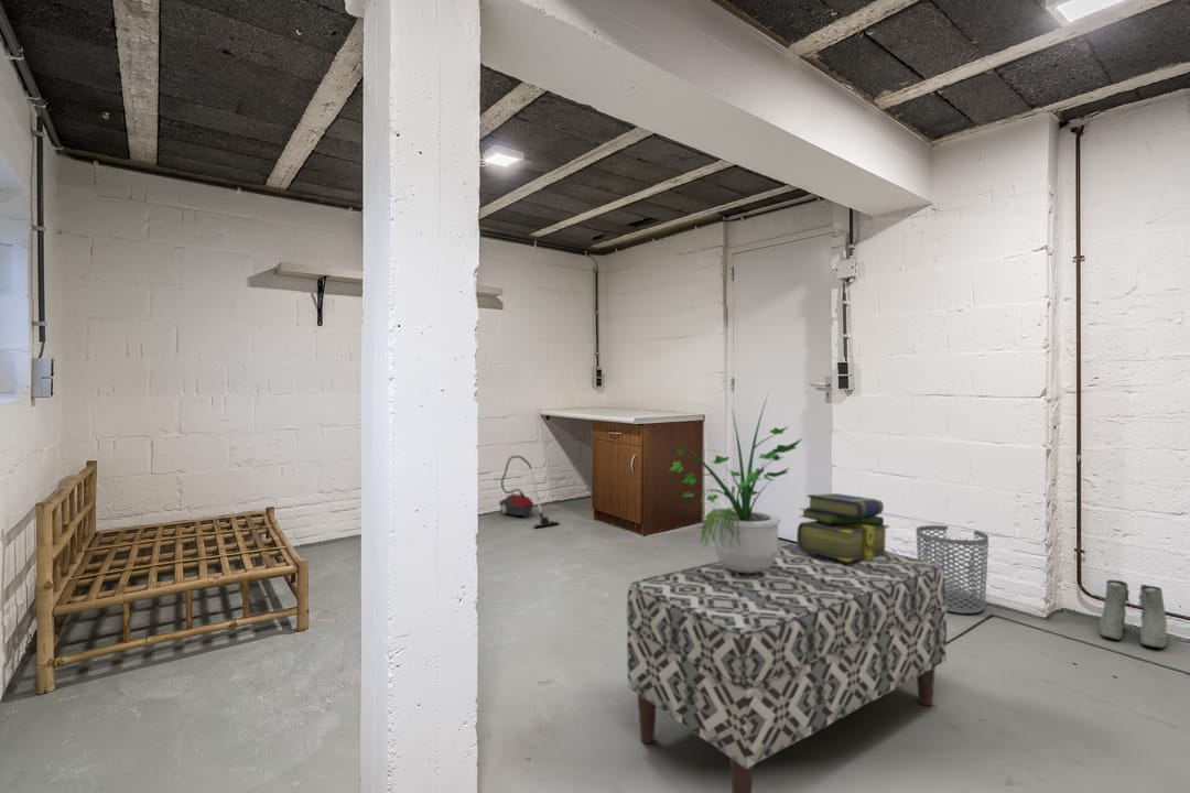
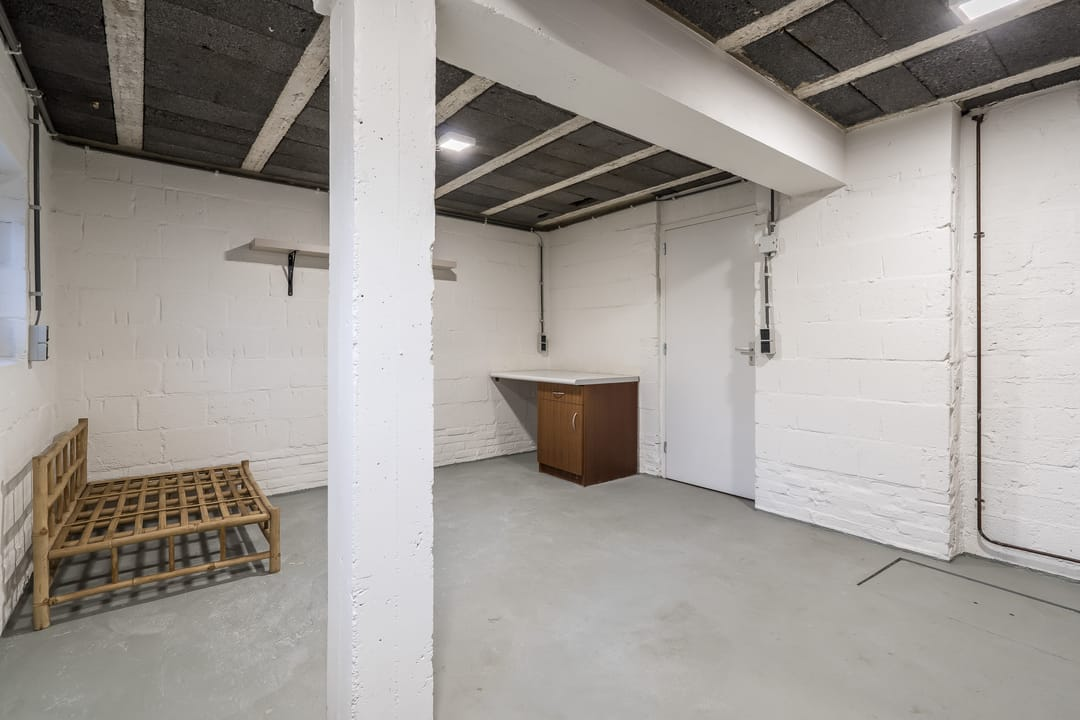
- potted plant [668,394,803,574]
- stack of books [796,492,890,562]
- boots [1099,579,1168,649]
- waste bin [916,524,989,615]
- vacuum cleaner [498,455,561,529]
- bench [626,542,948,793]
